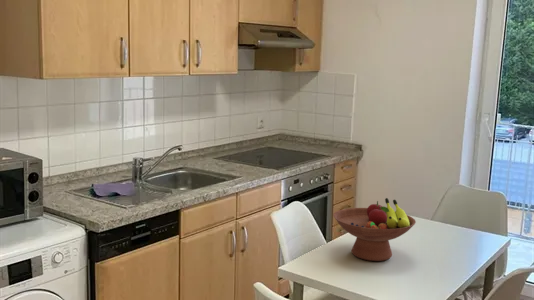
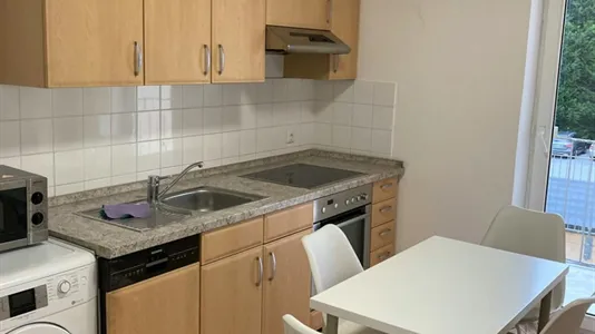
- fruit bowl [332,197,417,262]
